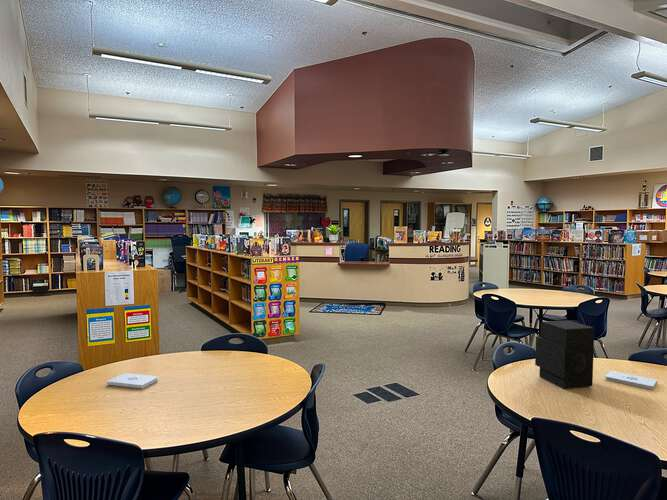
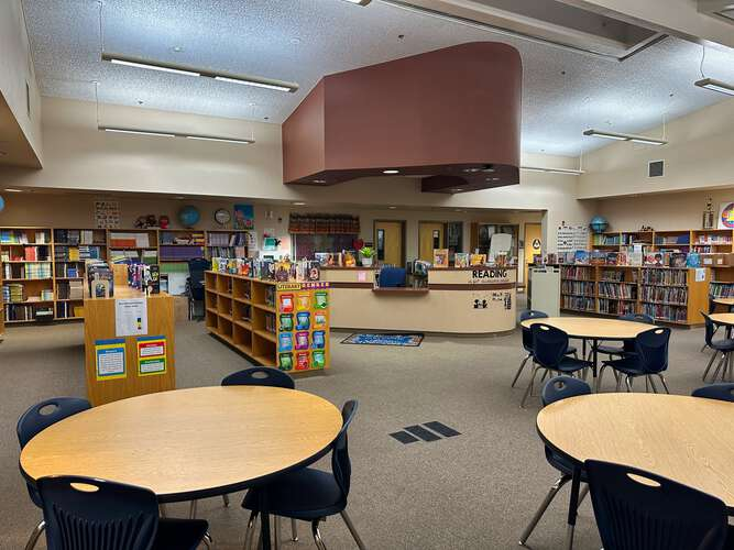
- notepad [106,372,159,389]
- notepad [604,370,658,390]
- stereo [534,319,595,390]
